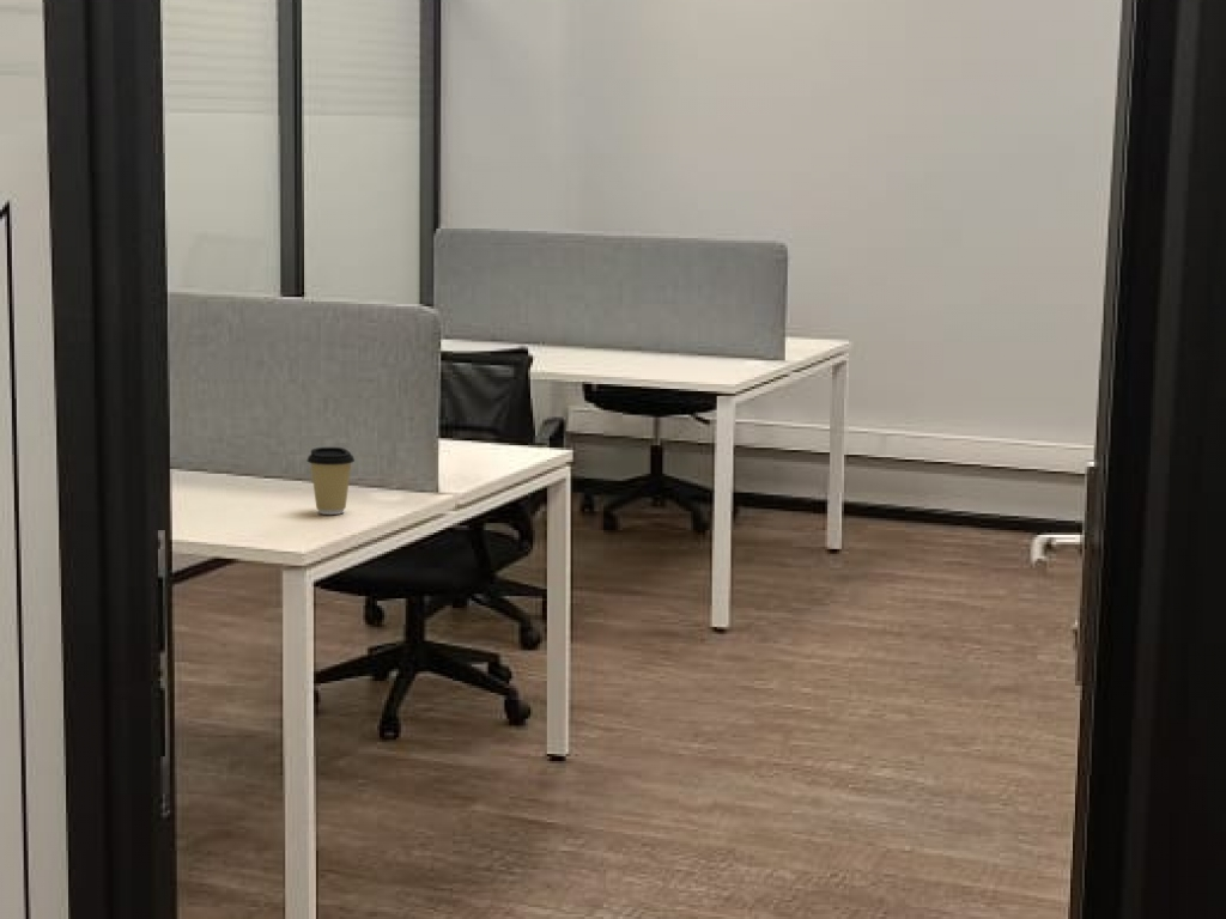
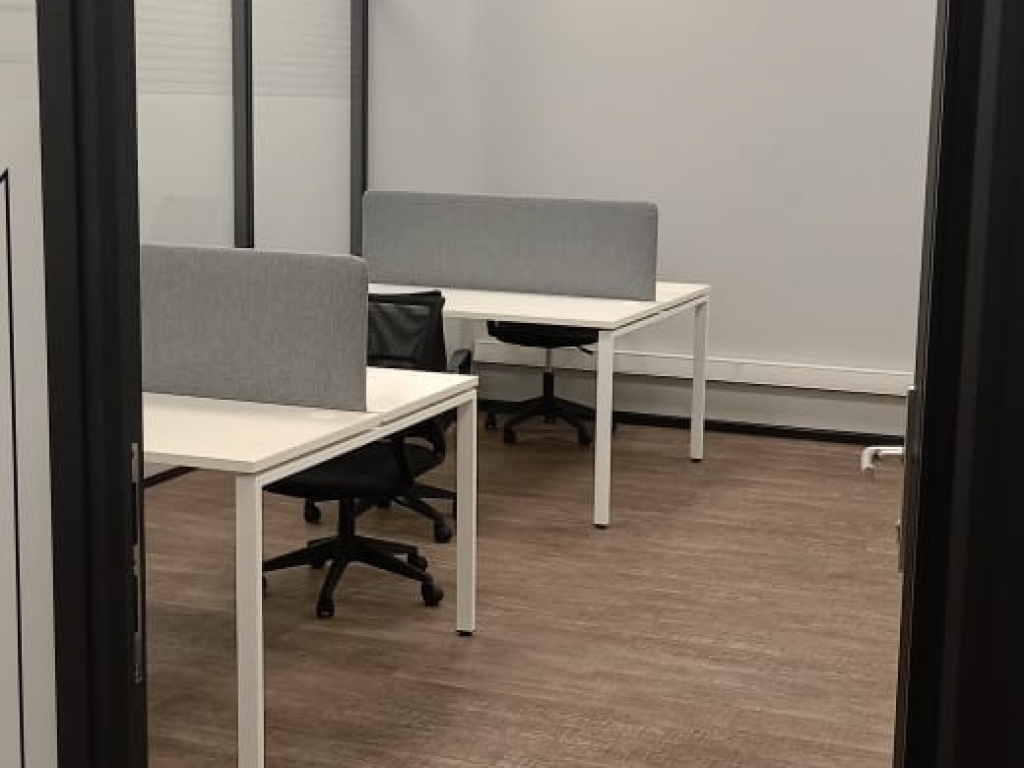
- coffee cup [305,446,356,516]
